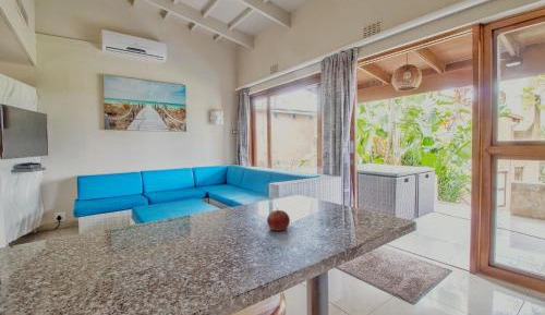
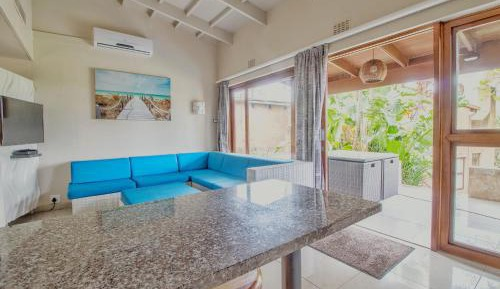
- apple [266,207,291,232]
